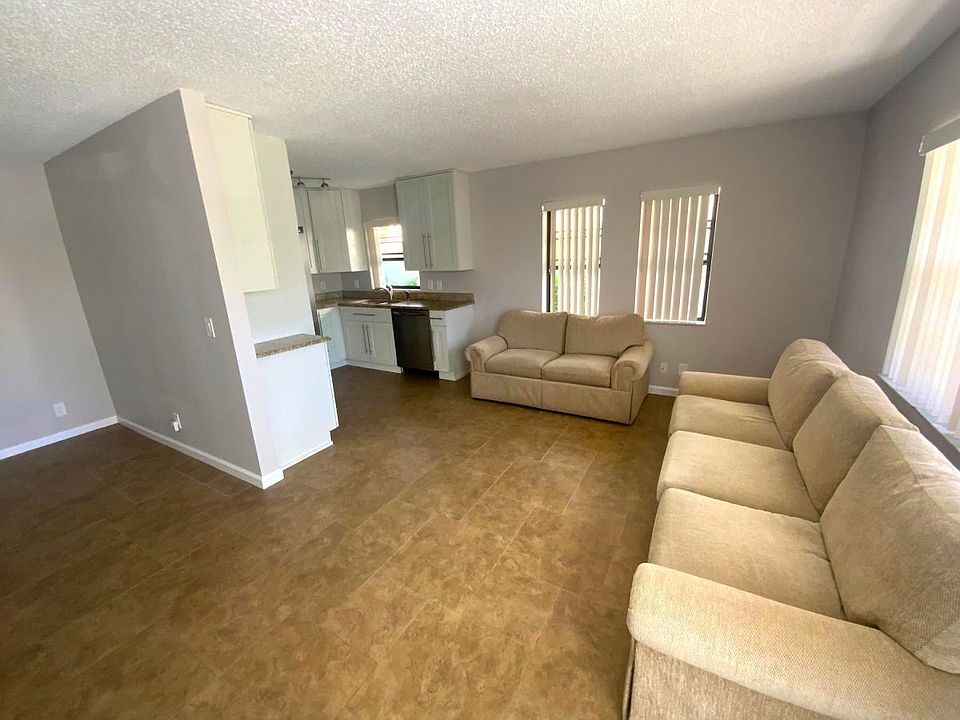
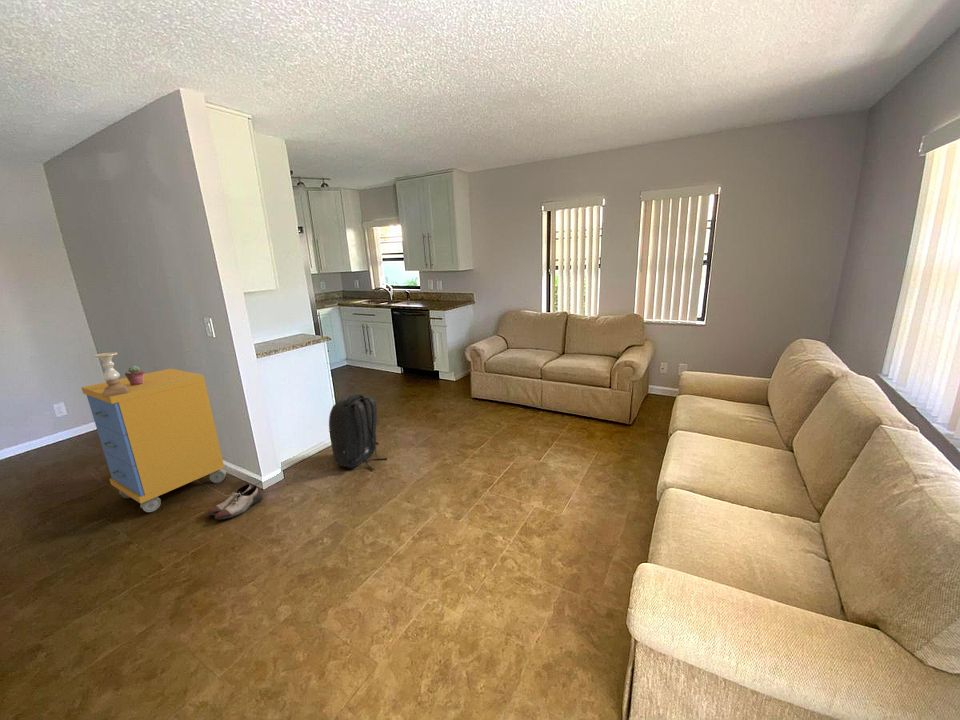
+ candle holder [93,351,129,397]
+ potted succulent [124,365,145,386]
+ storage cabinet [80,368,227,513]
+ shoe [205,483,264,520]
+ backpack [328,393,388,471]
